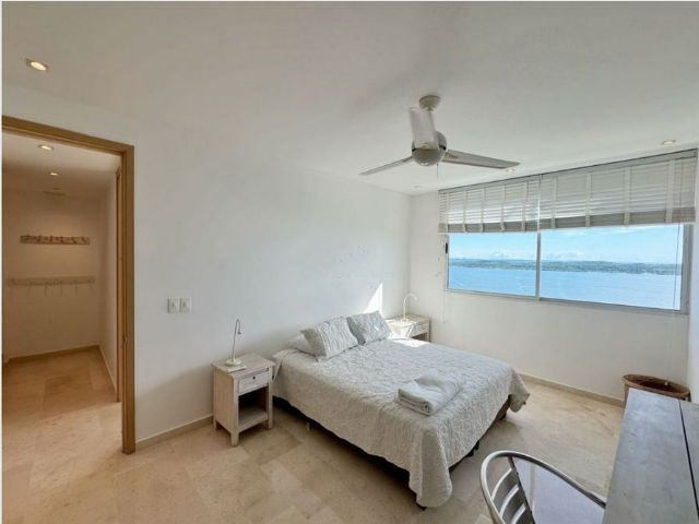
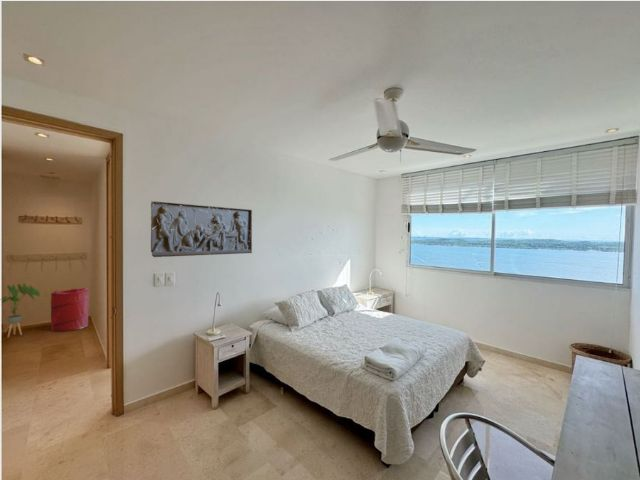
+ relief sculpture [150,200,253,258]
+ house plant [1,282,41,338]
+ laundry hamper [50,287,90,333]
